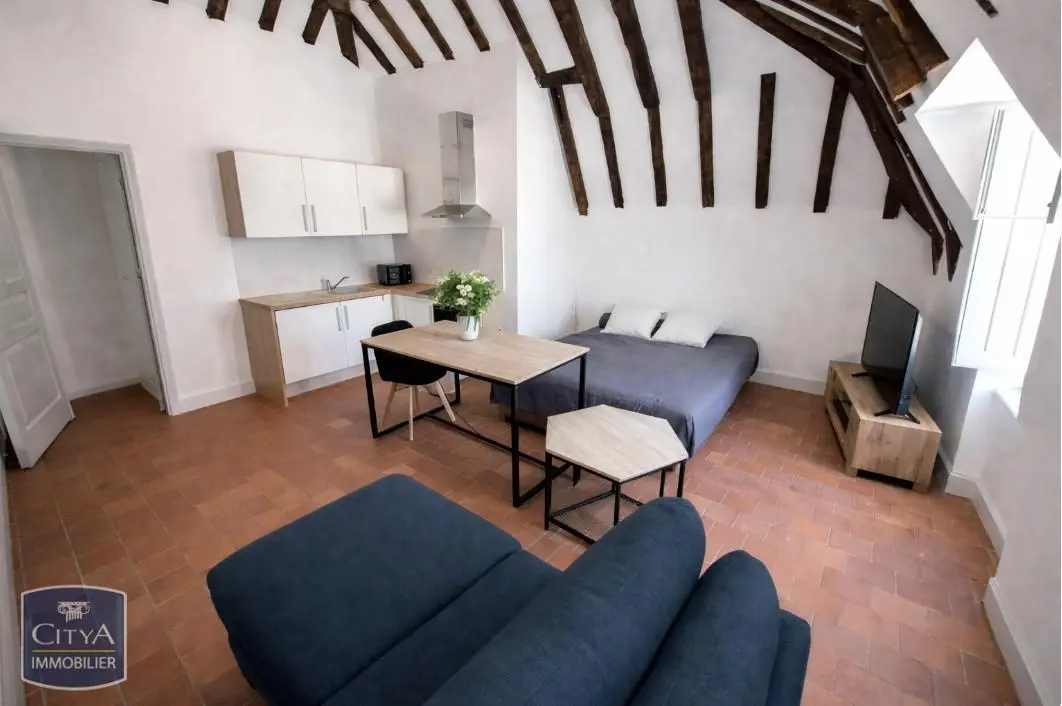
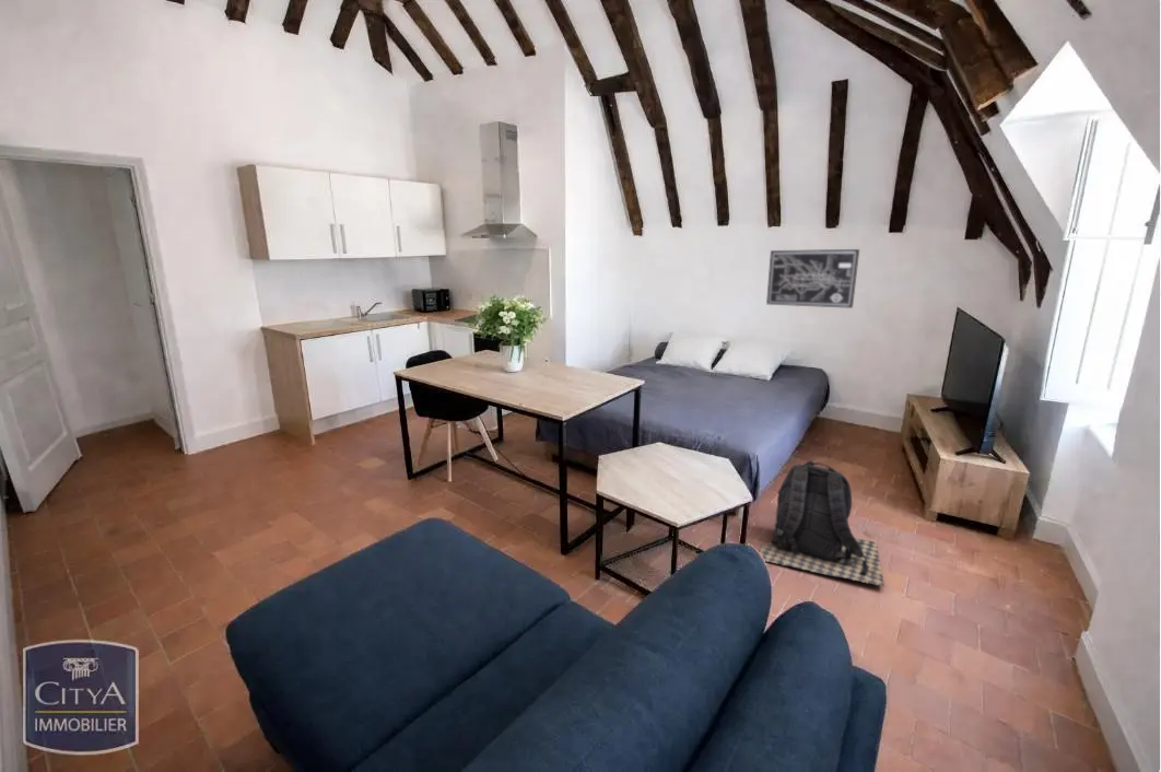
+ wall art [765,248,860,309]
+ backpack [759,459,886,587]
